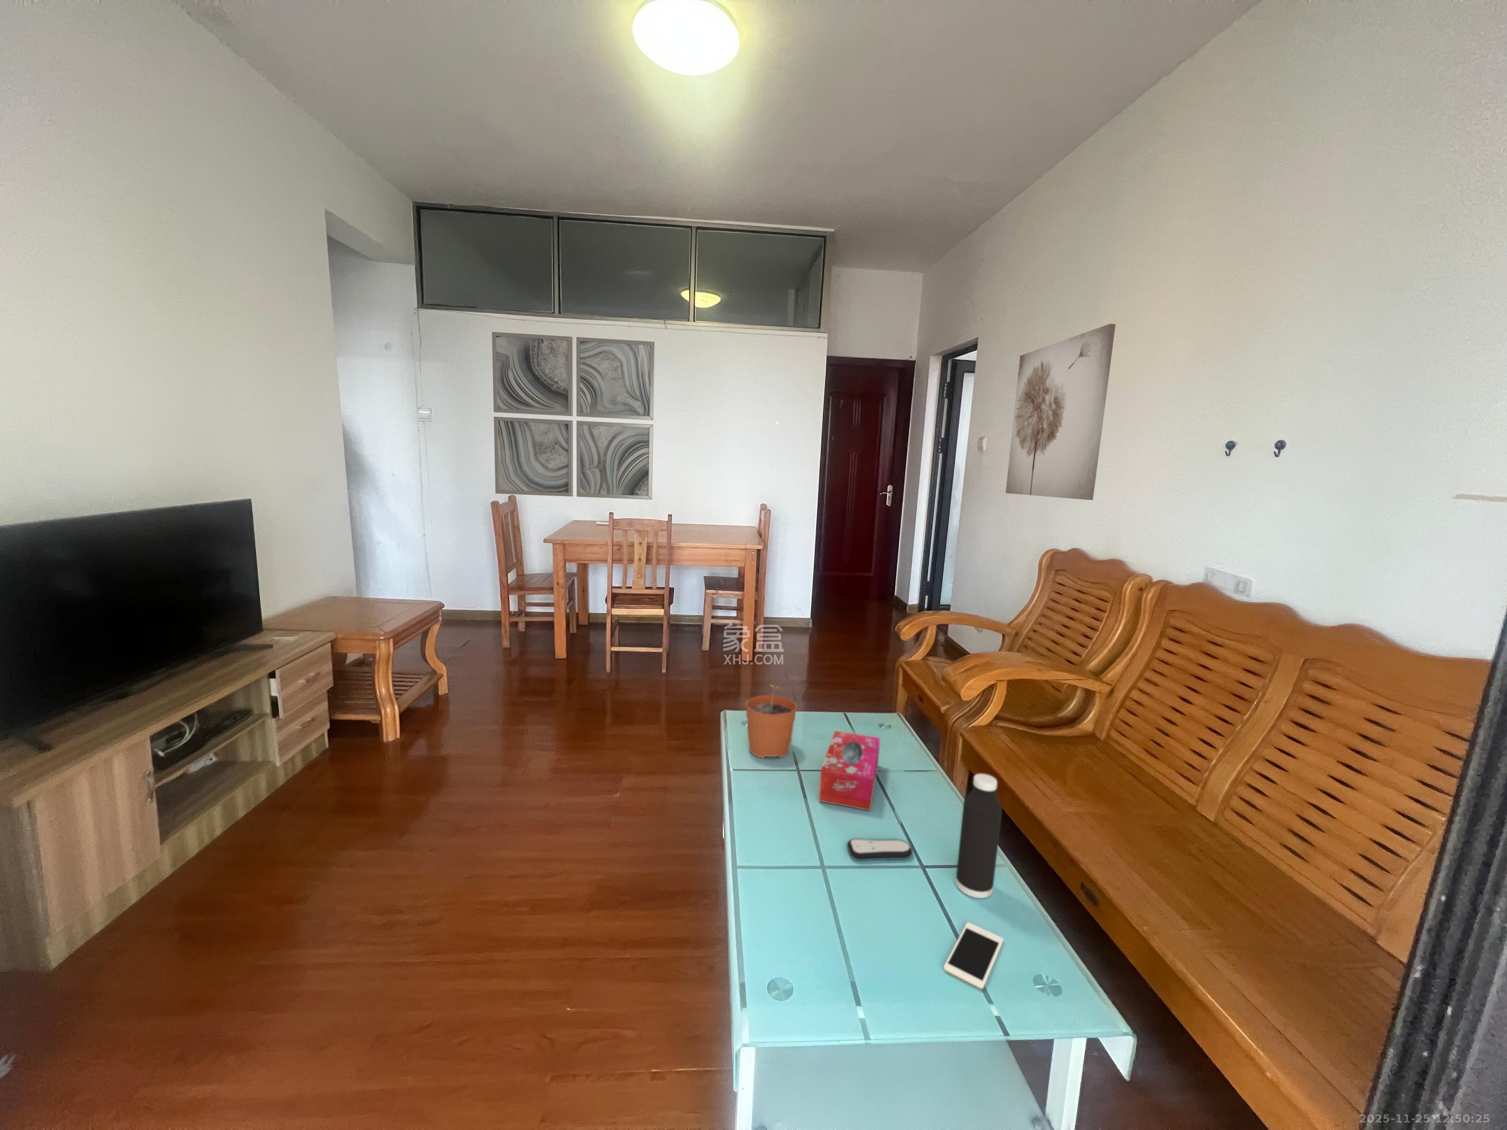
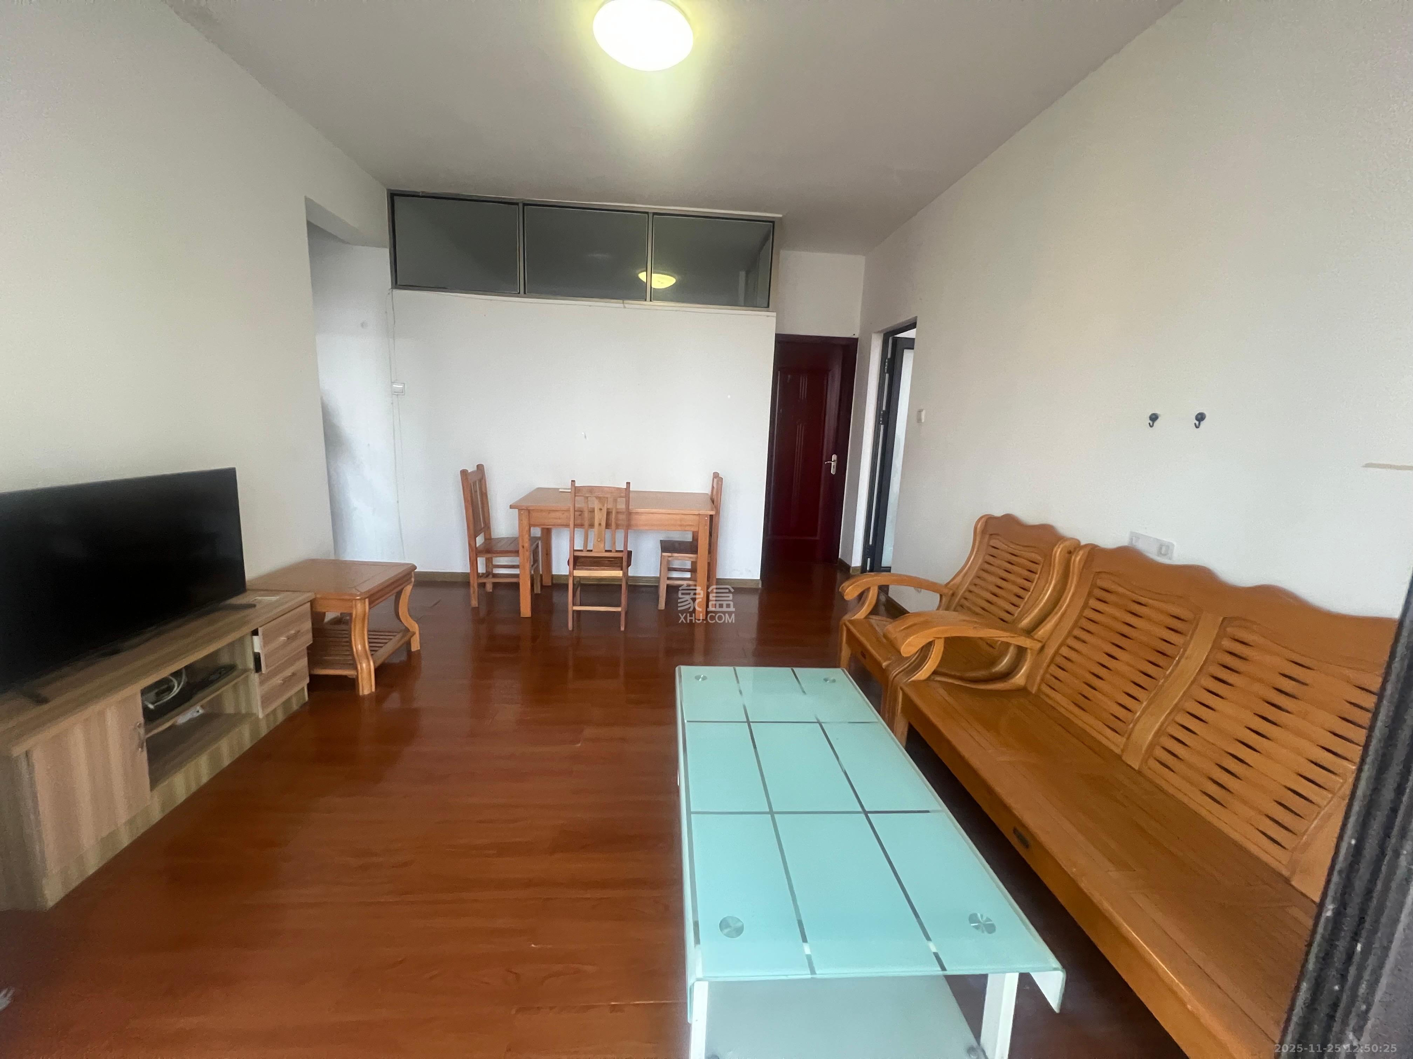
- water bottle [955,773,1003,899]
- tissue box [818,730,880,811]
- plant pot [745,684,797,758]
- wall art [1005,323,1117,501]
- wall art [491,331,655,500]
- cell phone [943,922,1004,989]
- remote control [846,838,913,861]
